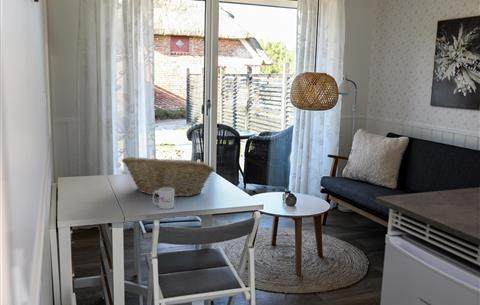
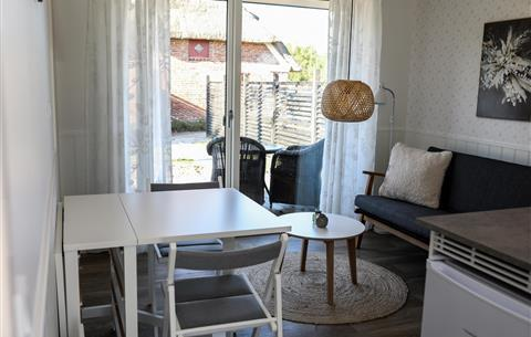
- mug [152,188,175,210]
- fruit basket [121,155,216,198]
